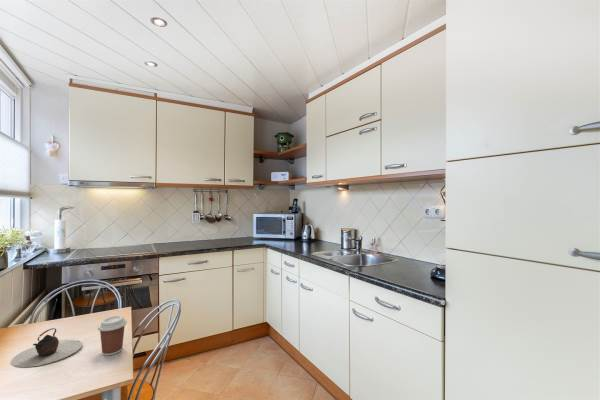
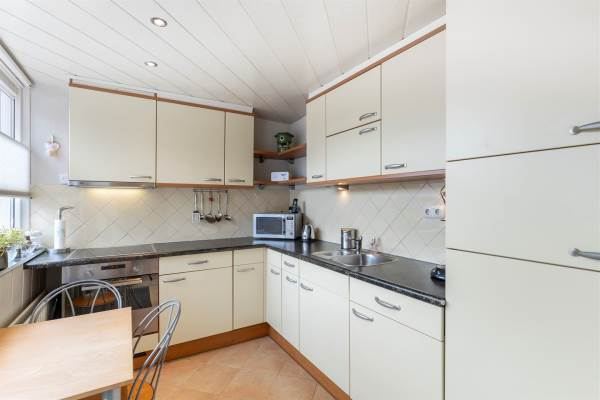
- coffee cup [97,315,128,357]
- teapot [10,327,83,368]
